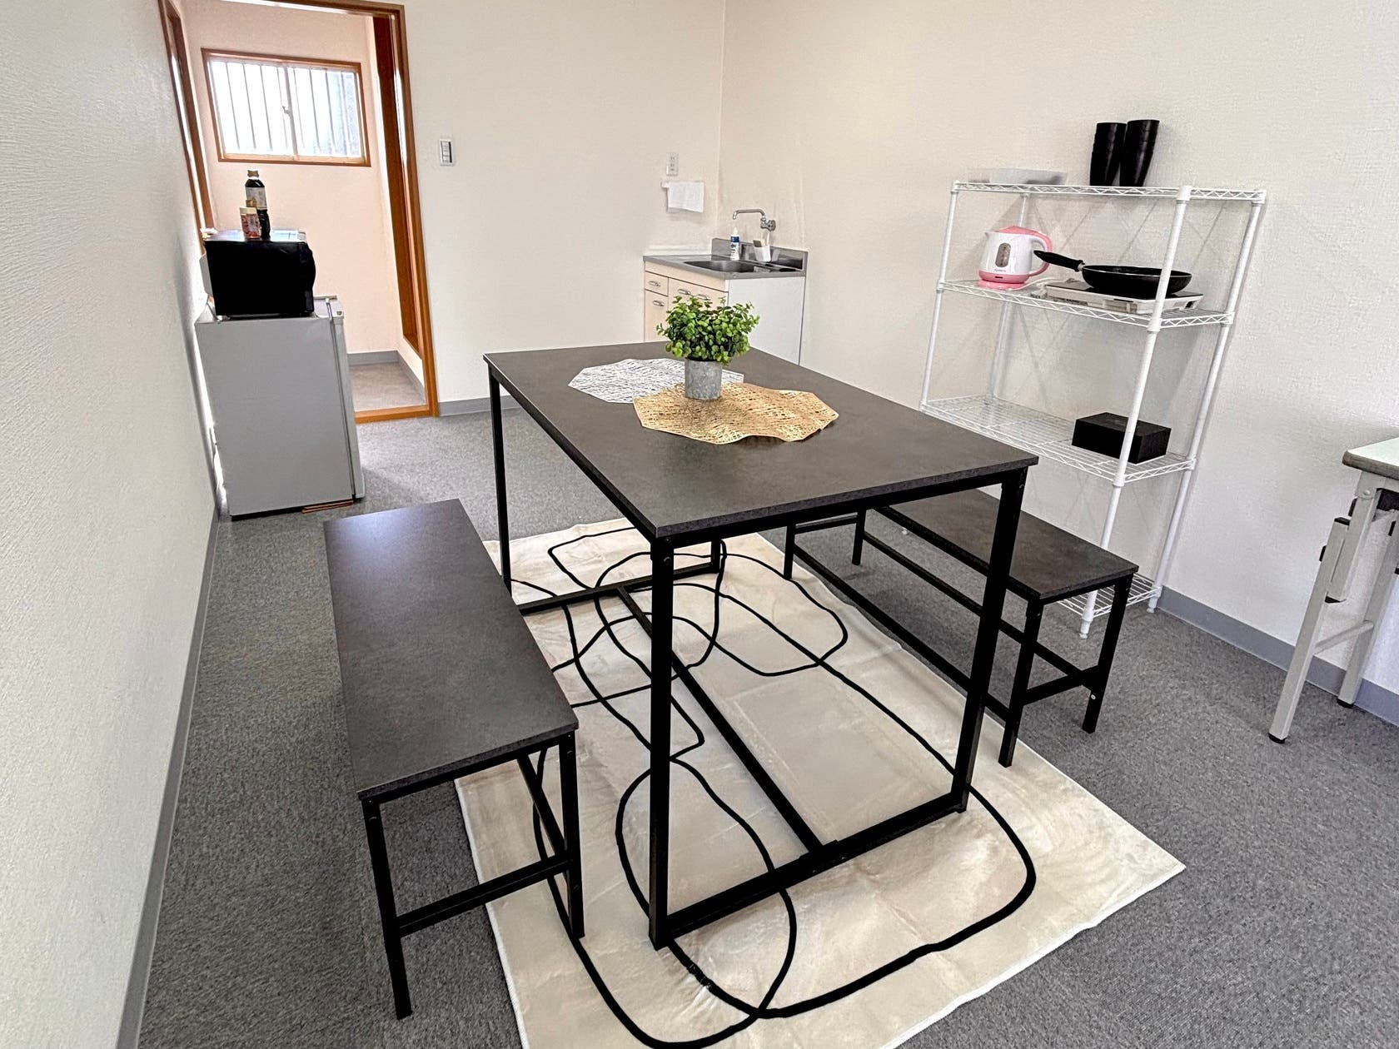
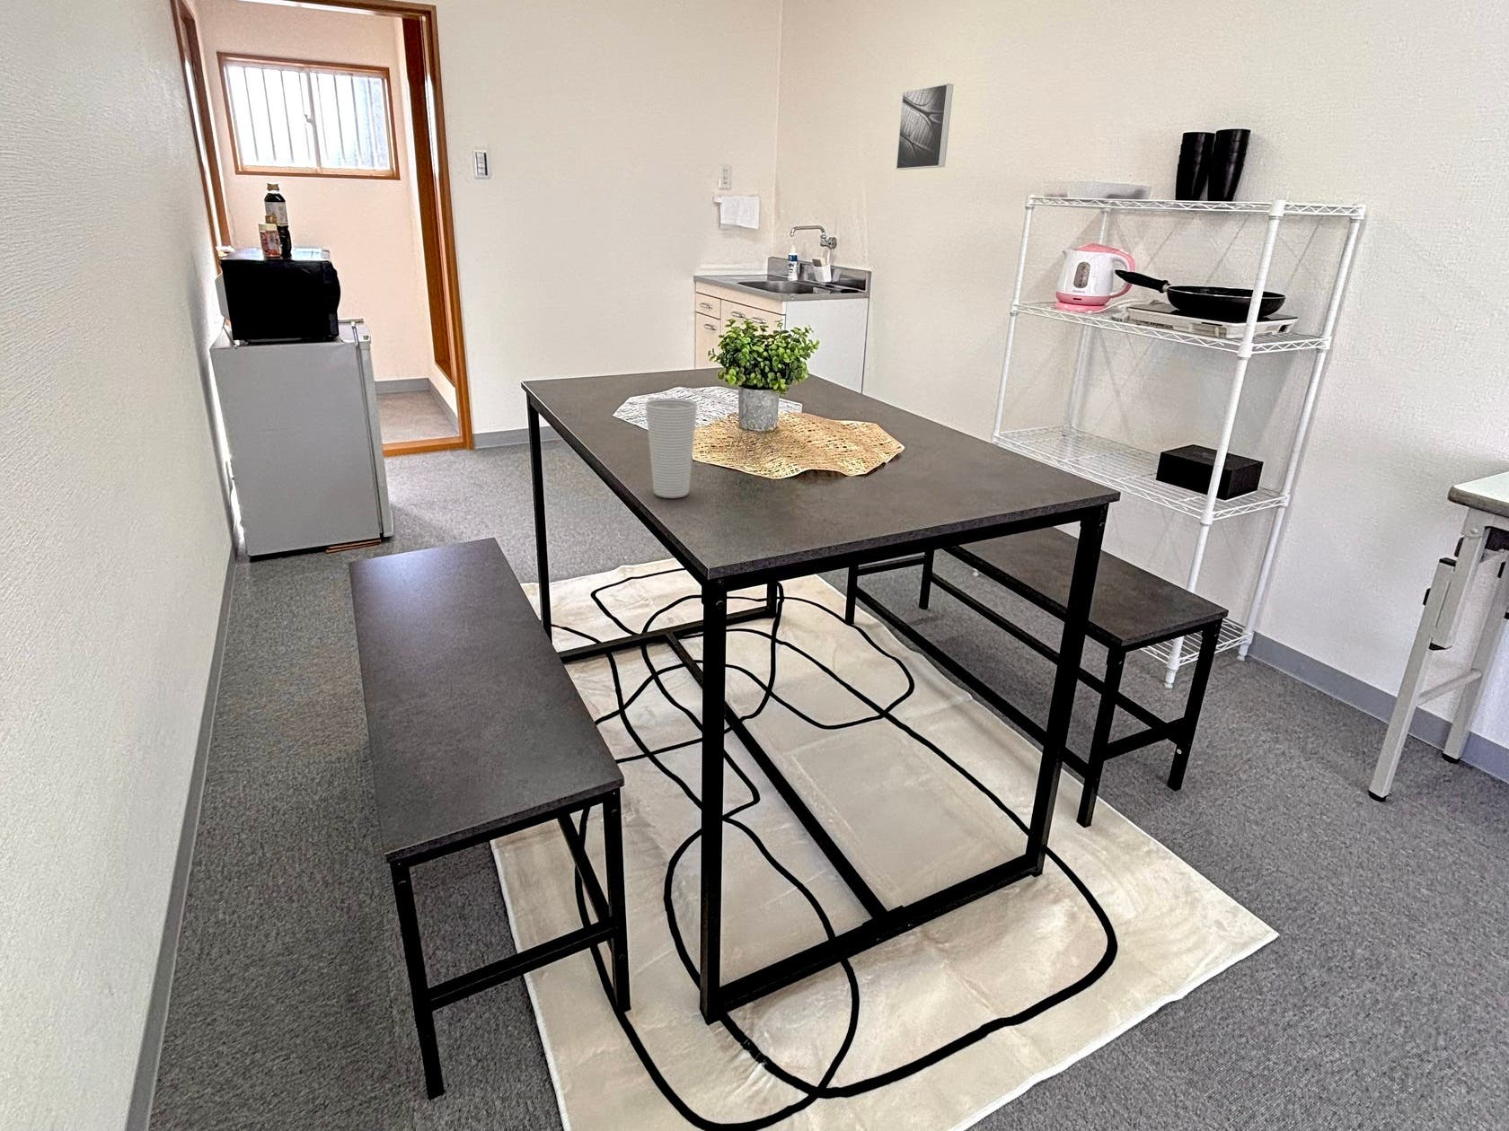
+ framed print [896,83,955,171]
+ cup [645,398,697,499]
